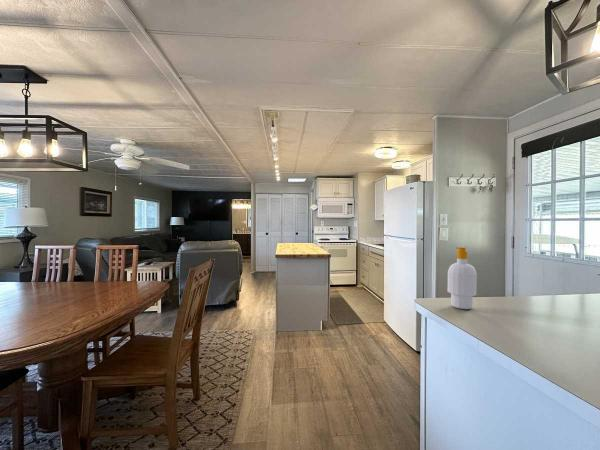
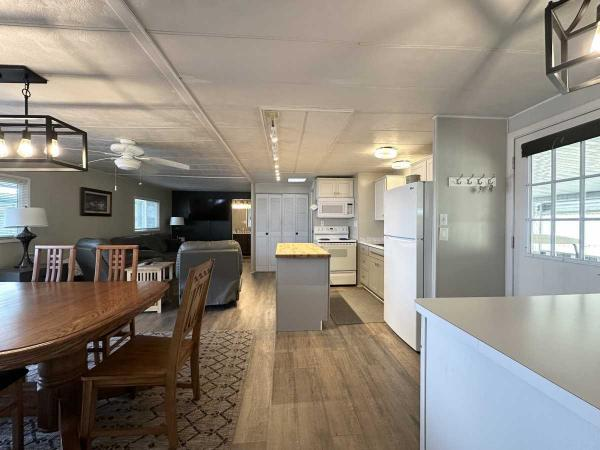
- soap bottle [446,246,478,310]
